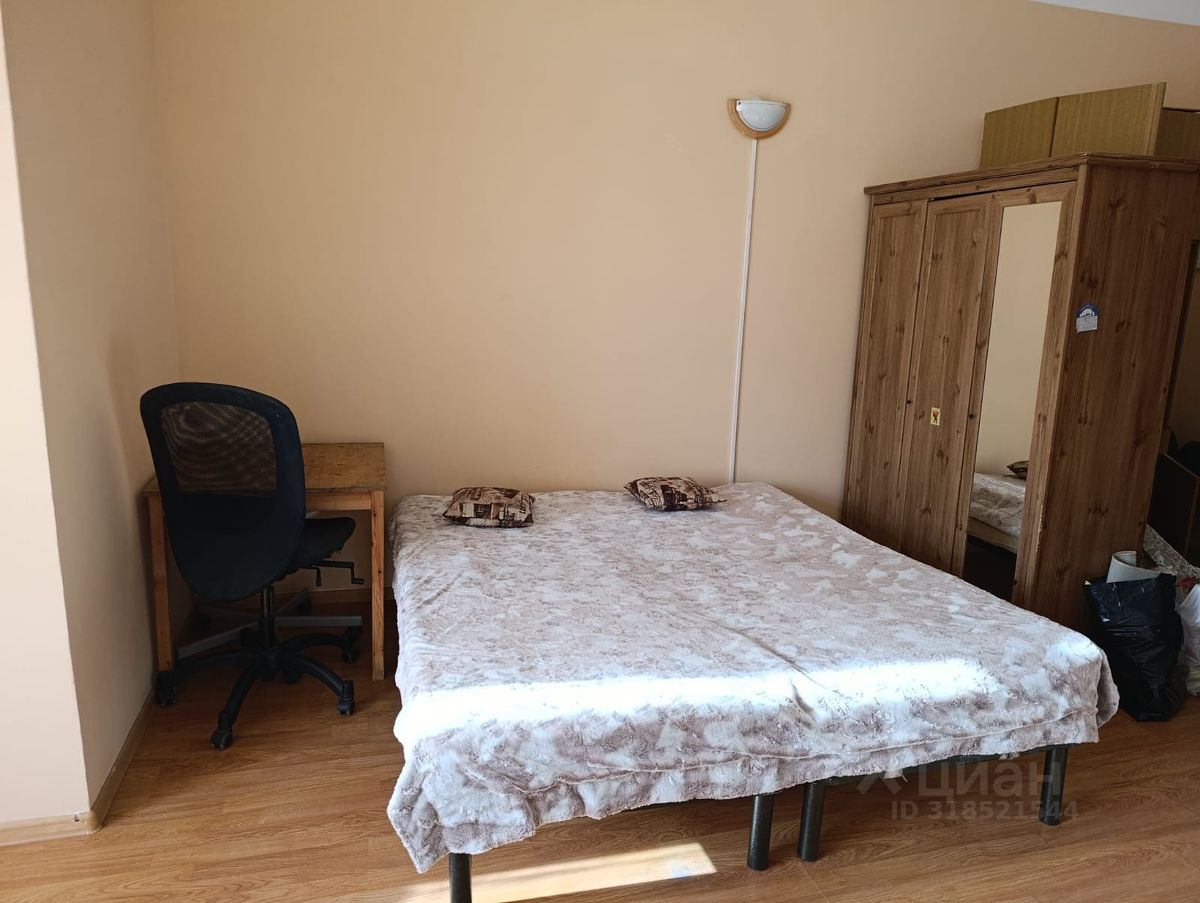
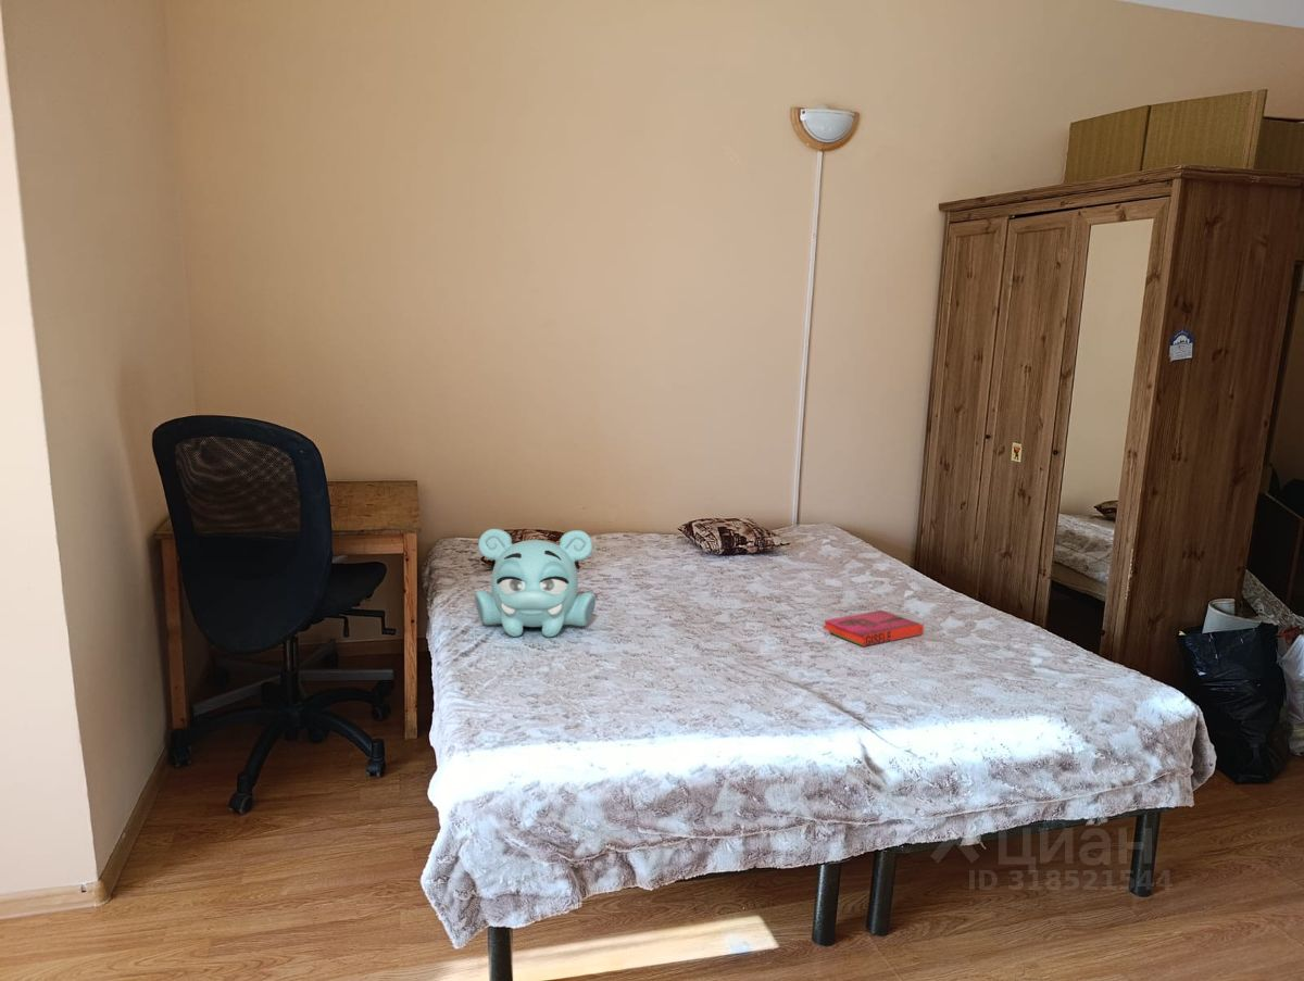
+ teddy bear [474,528,597,638]
+ hardback book [823,609,925,647]
